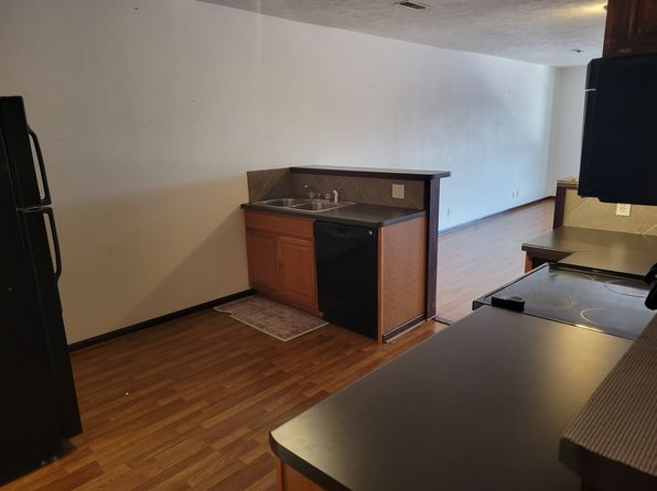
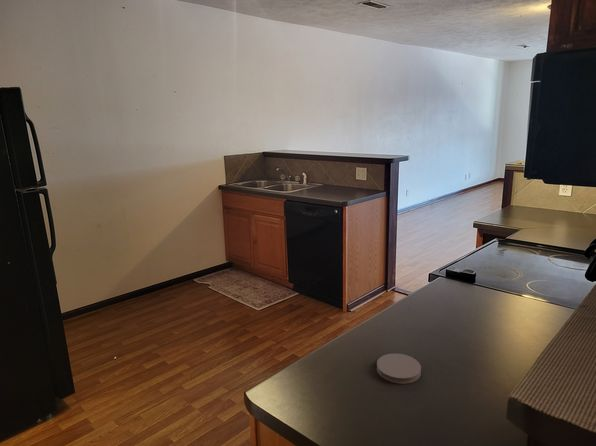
+ coaster [376,352,422,385]
